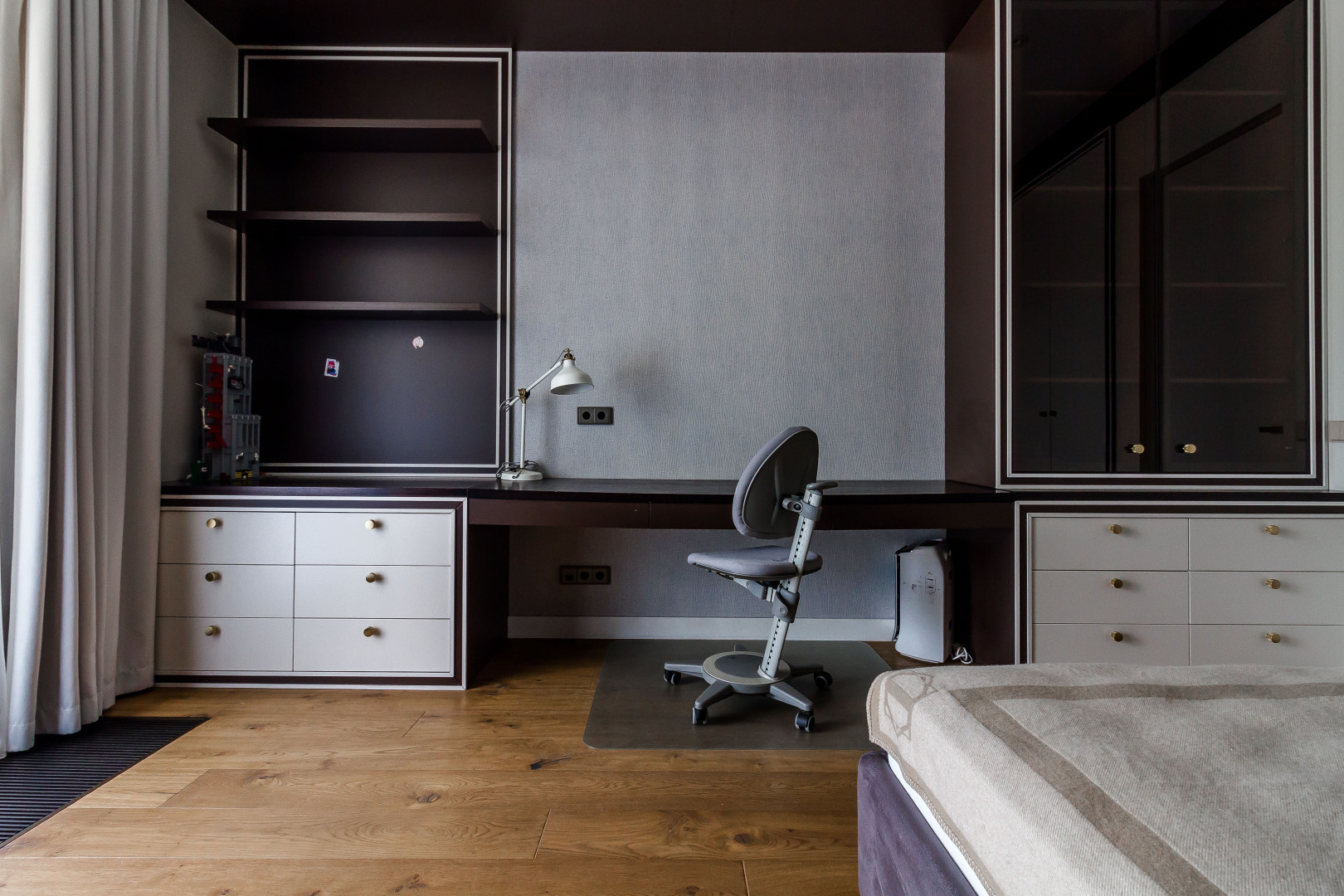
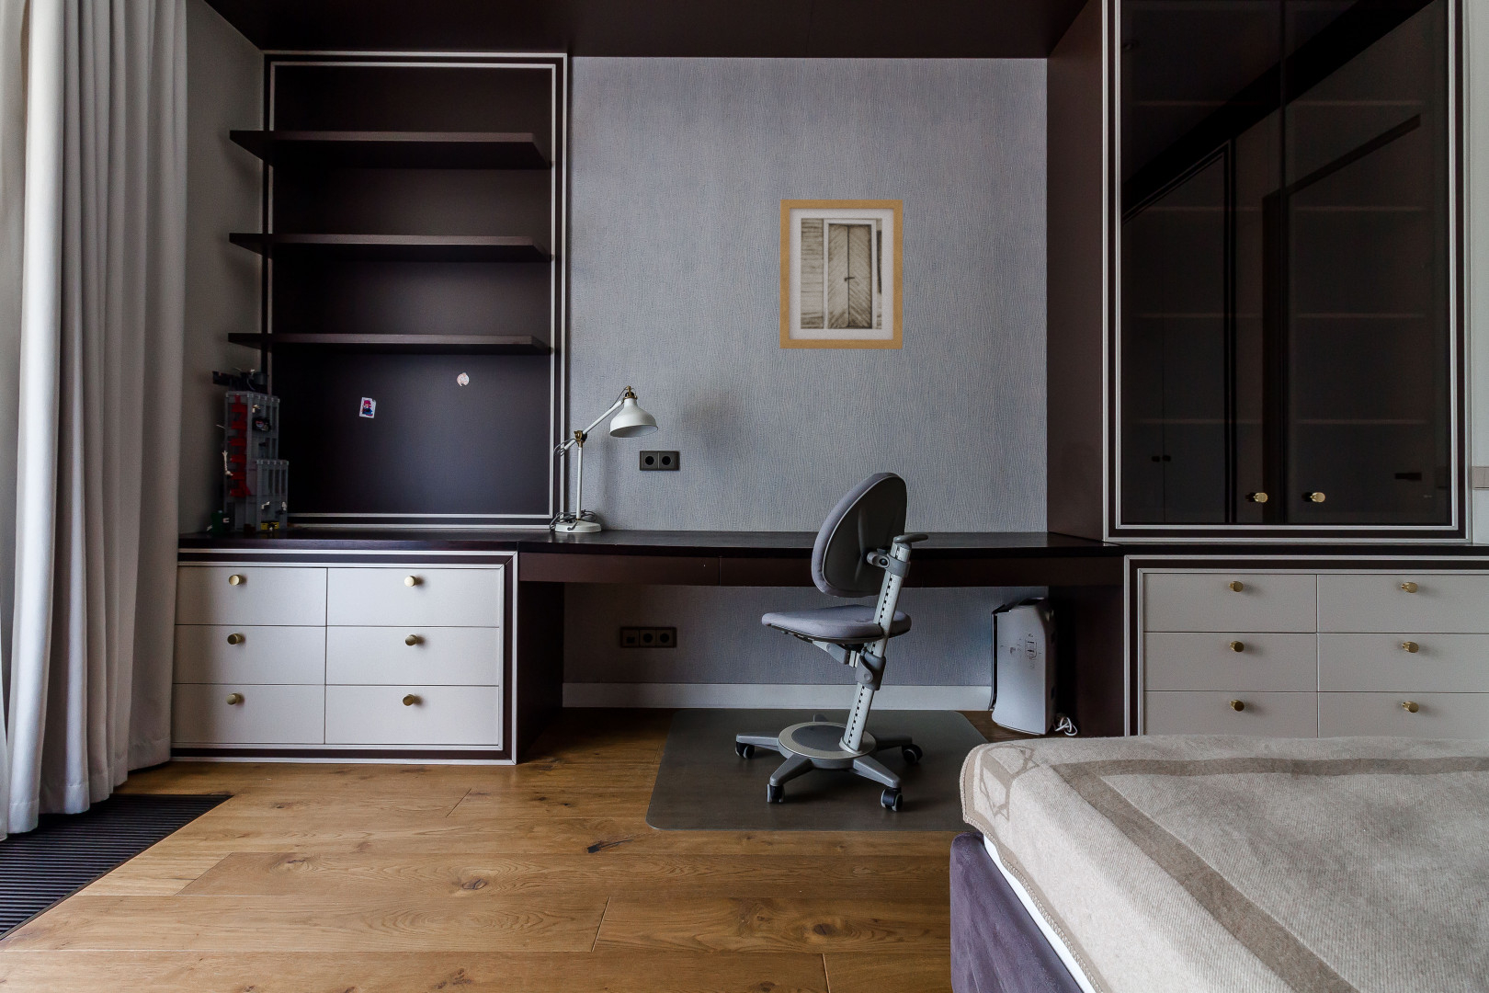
+ wall art [779,198,904,350]
